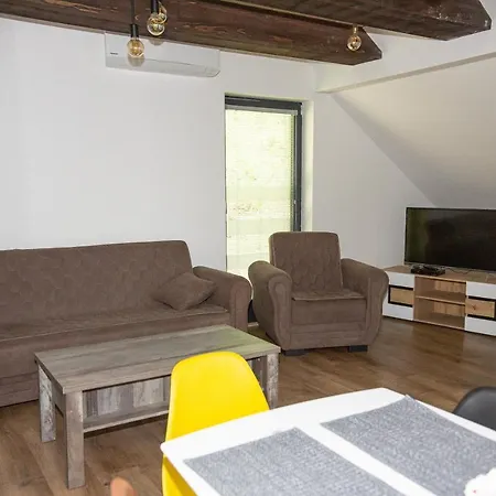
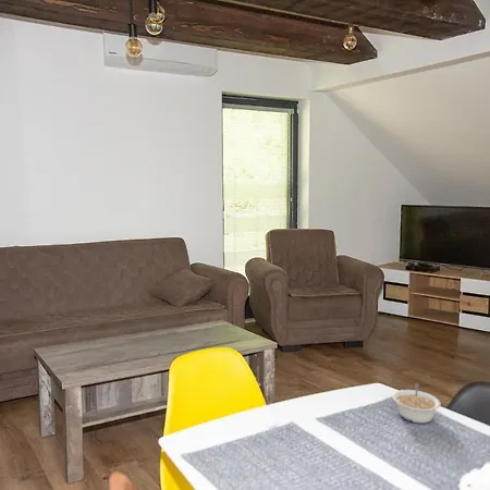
+ legume [391,382,442,425]
